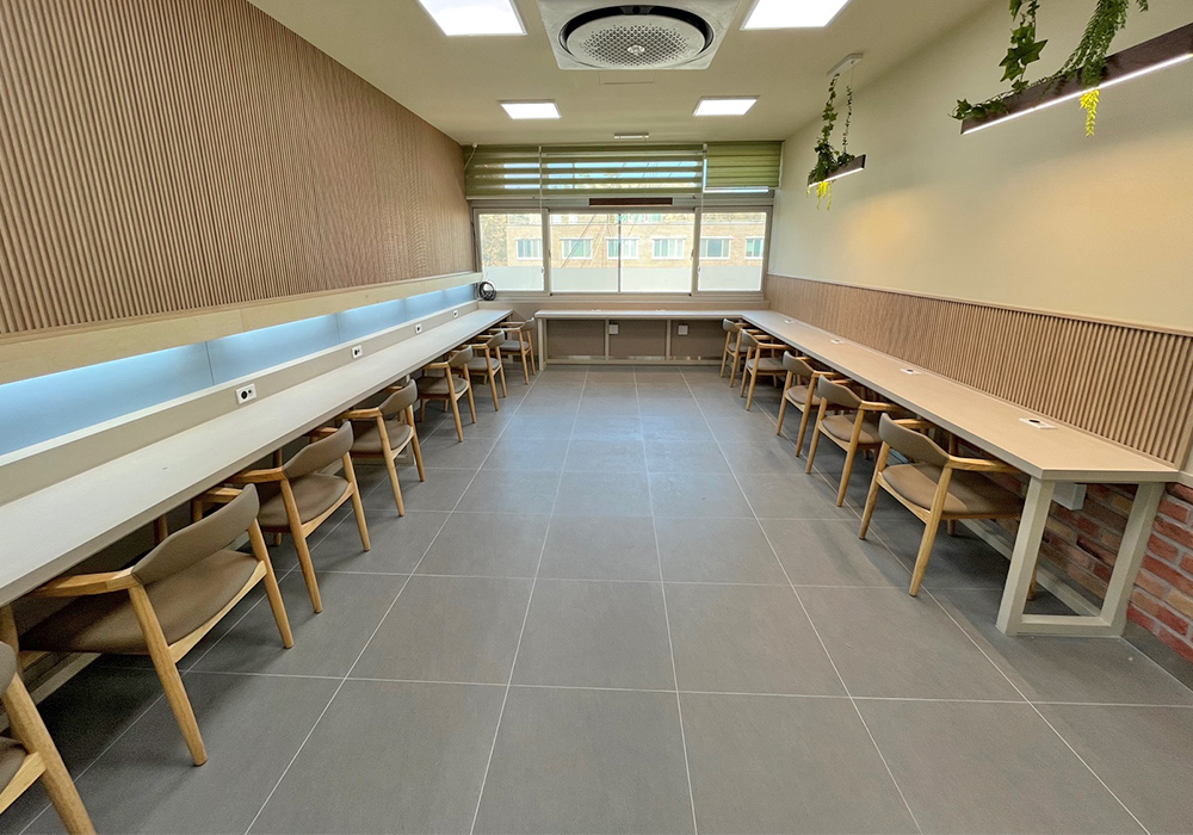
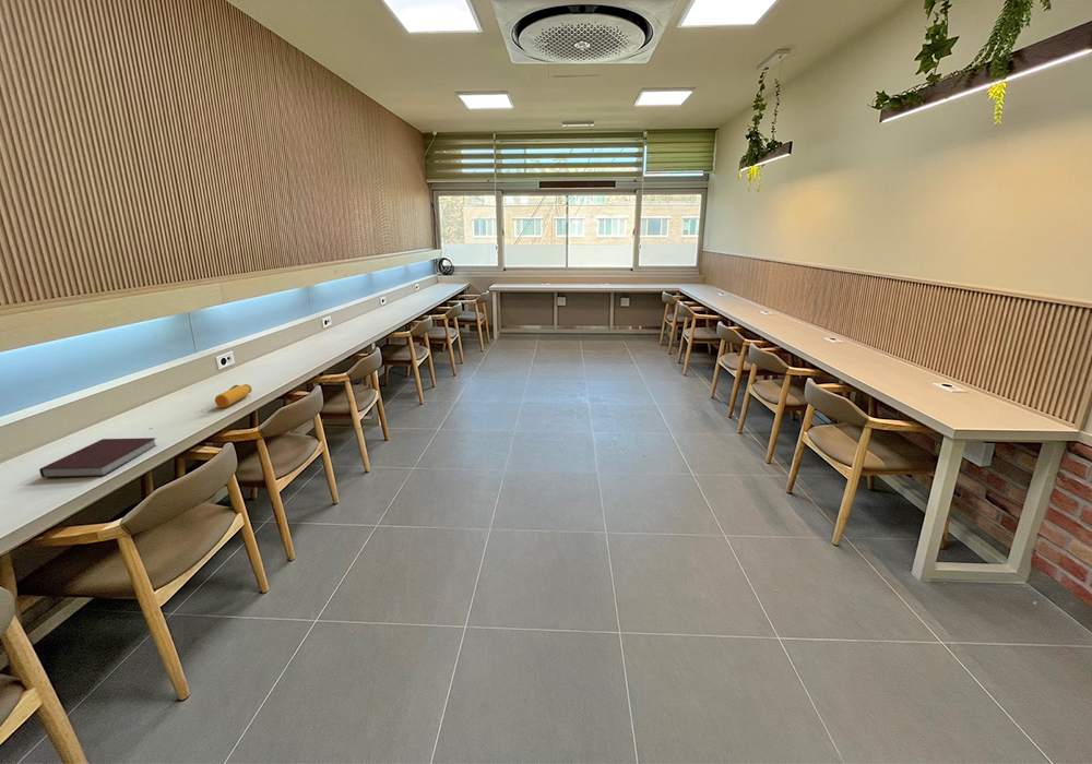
+ water bottle [214,383,252,408]
+ notebook [38,437,157,478]
